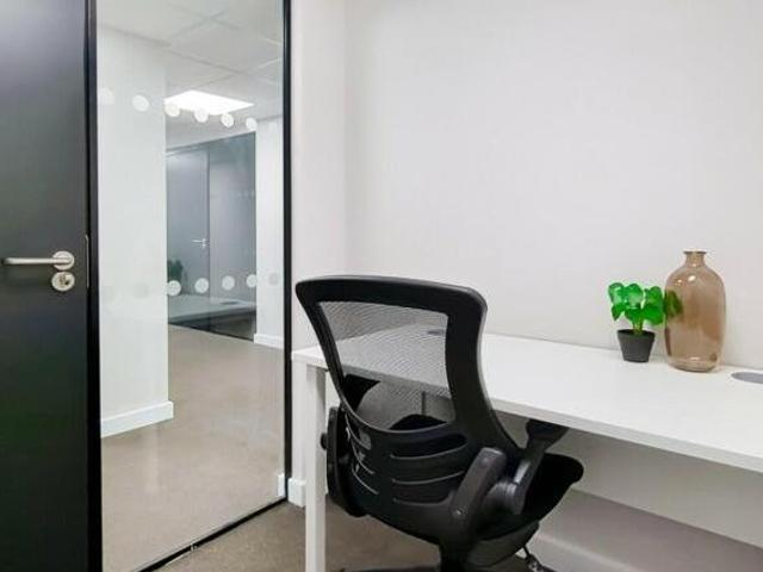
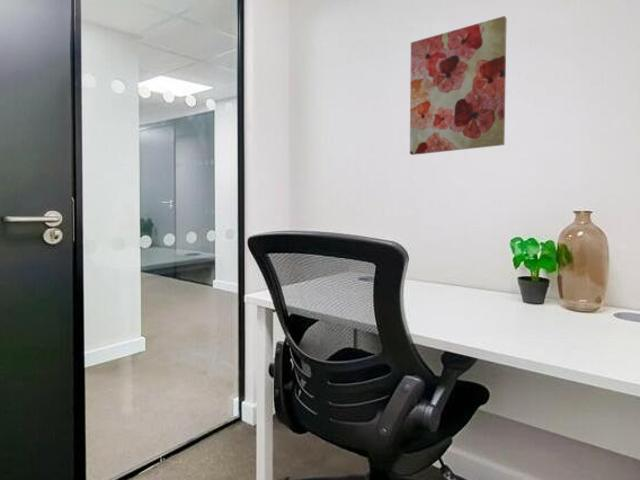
+ wall art [409,15,508,156]
